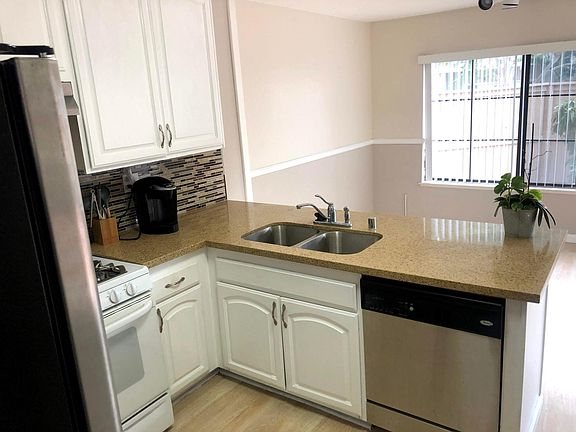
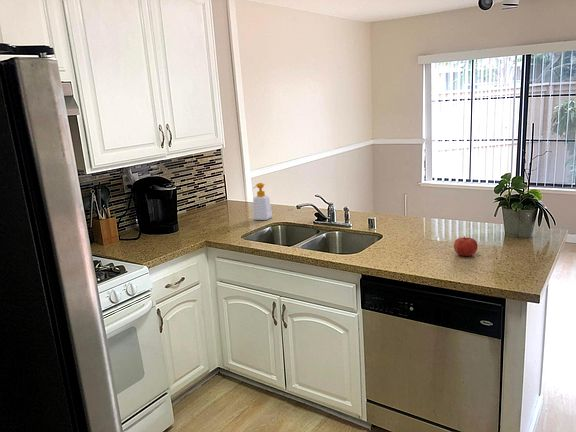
+ fruit [453,235,479,257]
+ soap bottle [252,182,273,221]
